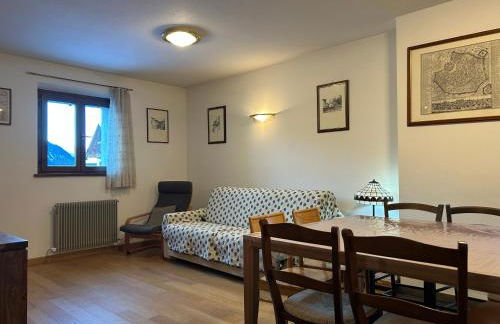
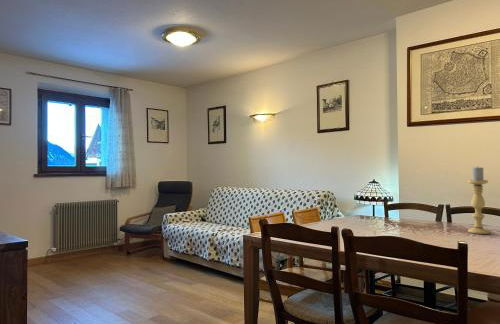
+ candle holder [467,166,490,235]
